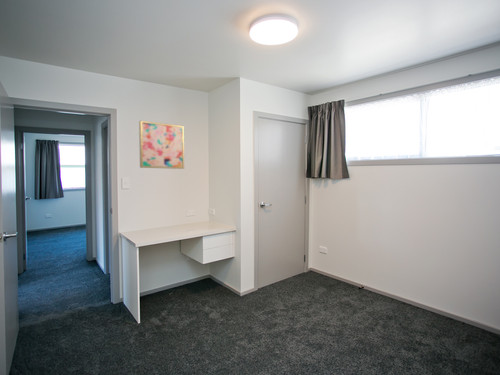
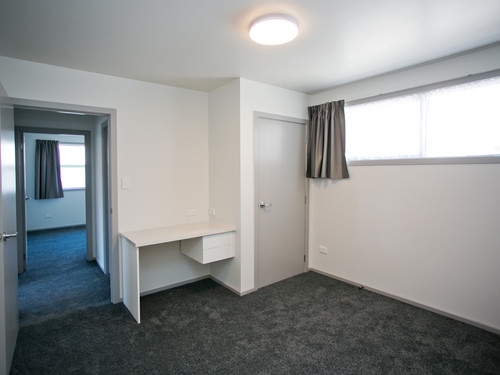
- wall art [138,120,185,170]
